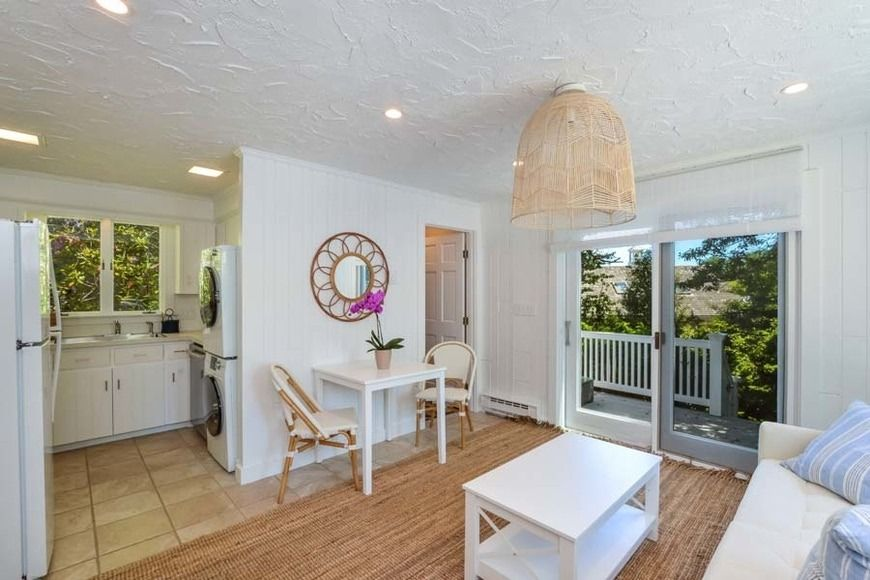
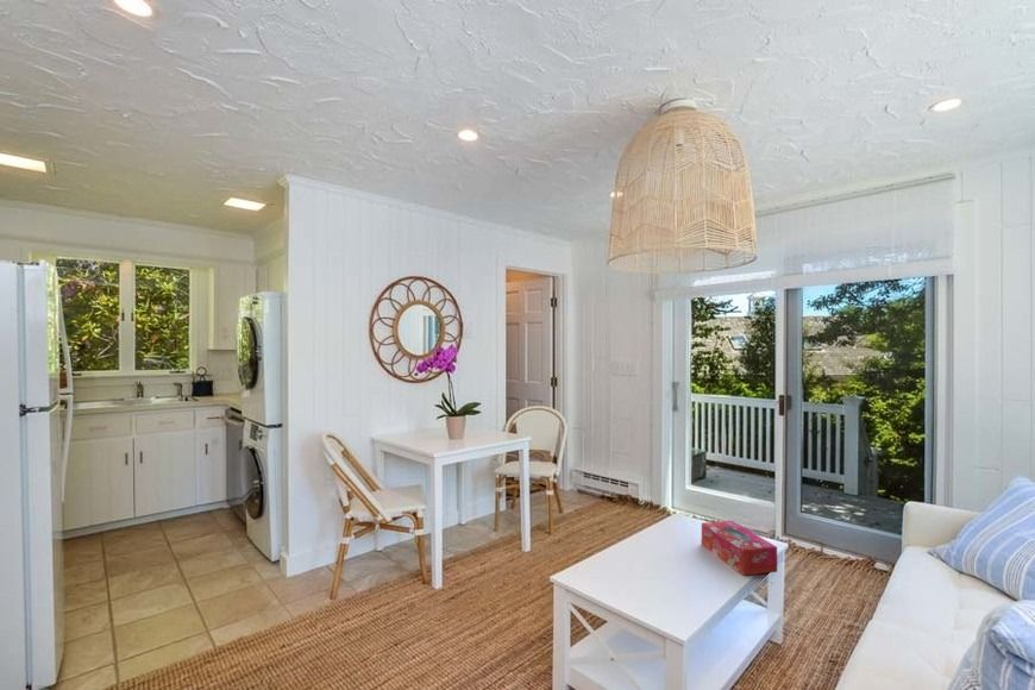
+ tissue box [701,520,778,577]
